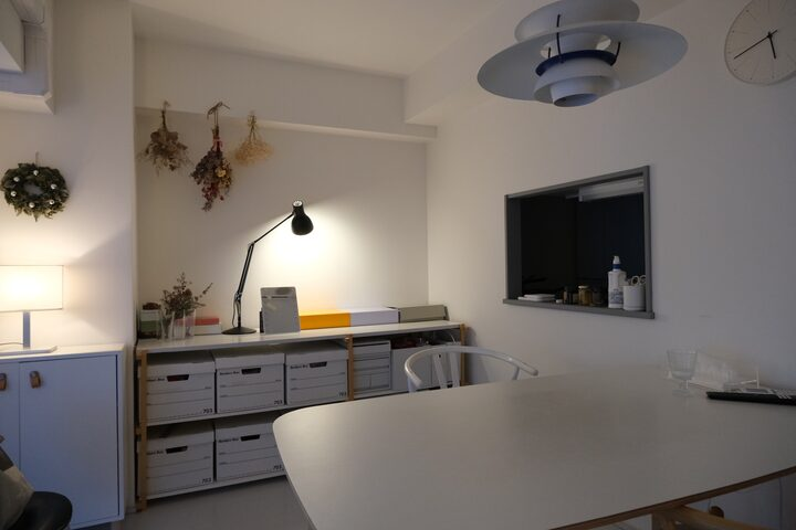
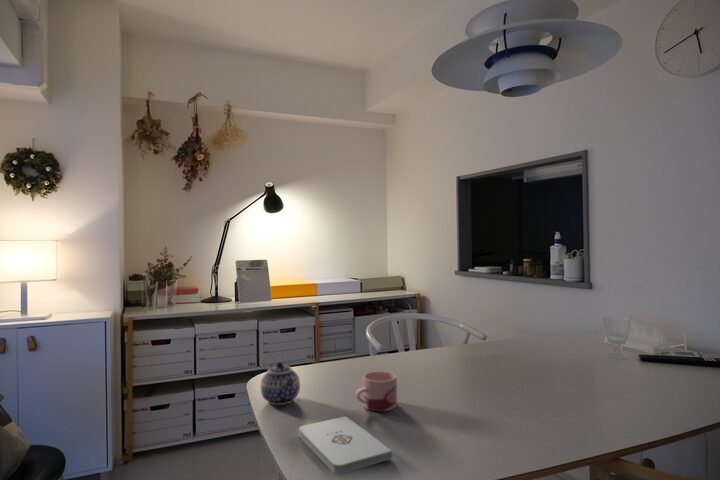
+ teapot [260,361,301,406]
+ mug [354,370,398,412]
+ notepad [298,415,393,475]
